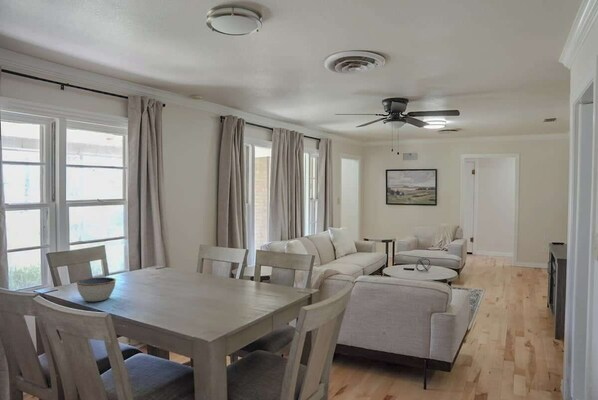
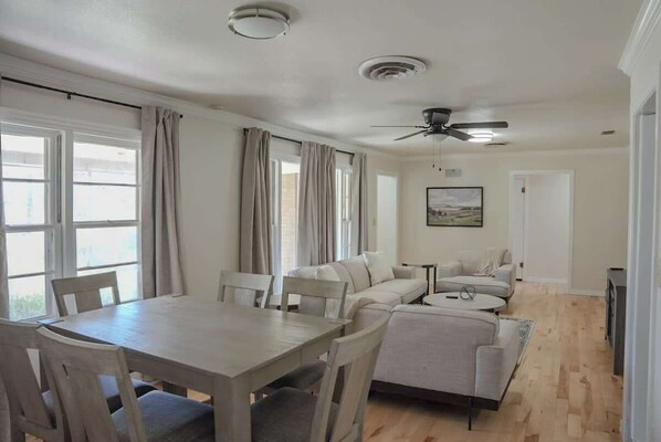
- bowl [76,276,117,302]
